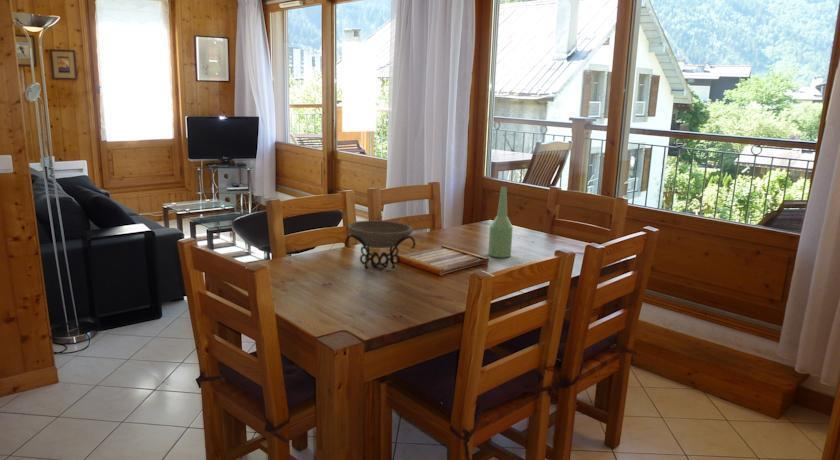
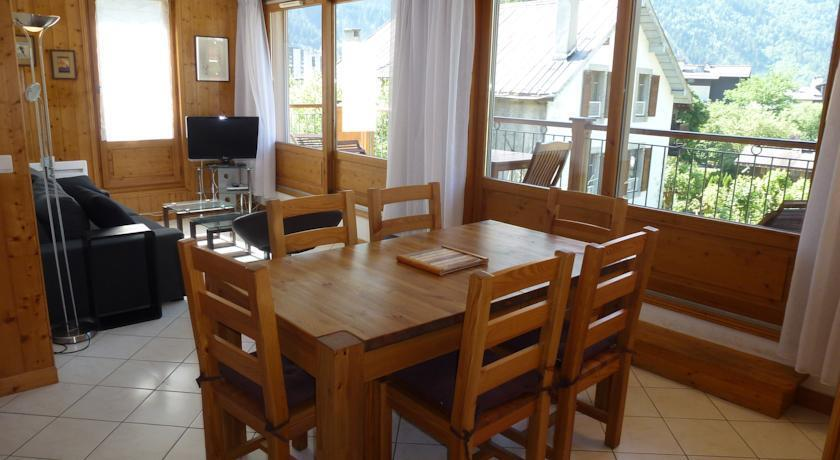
- bottle [487,185,514,258]
- decorative bowl [344,219,417,270]
